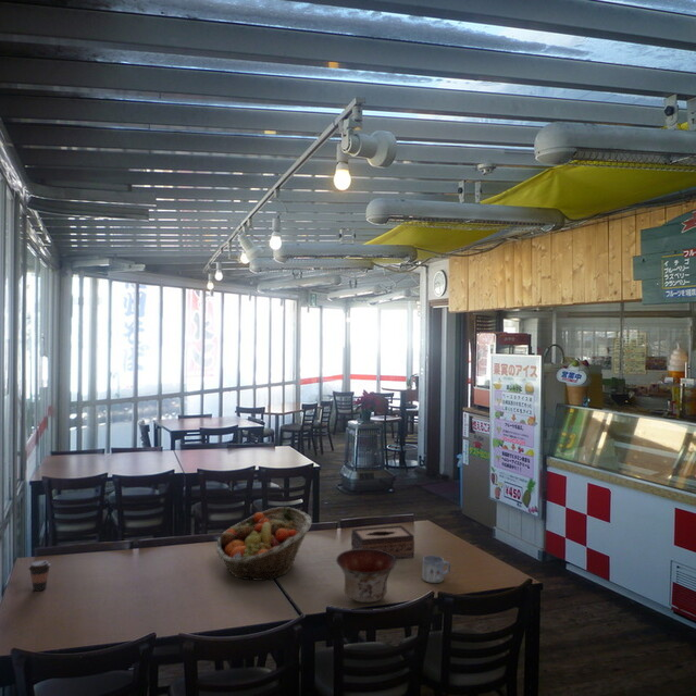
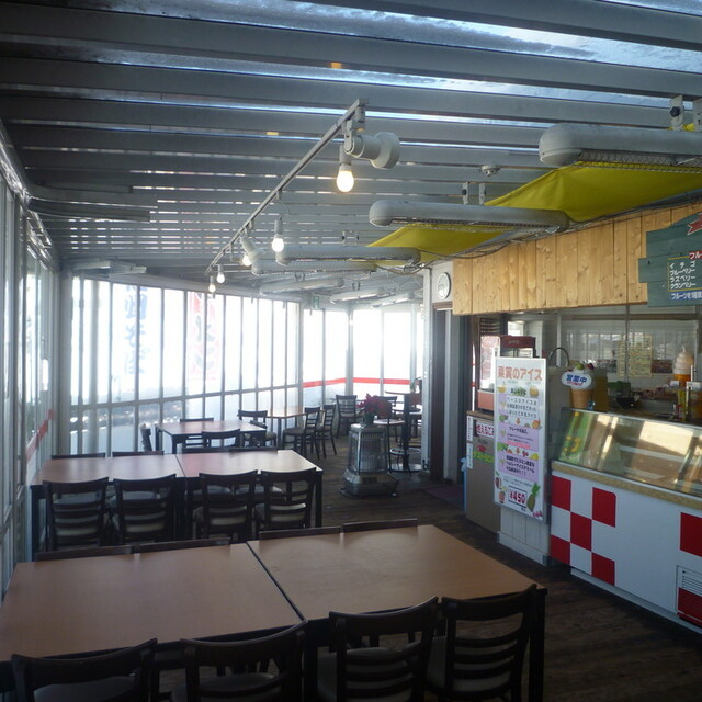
- mug [422,555,451,584]
- fruit basket [215,506,312,582]
- bowl [335,549,398,604]
- tissue box [350,524,415,559]
- coffee cup [27,559,52,592]
